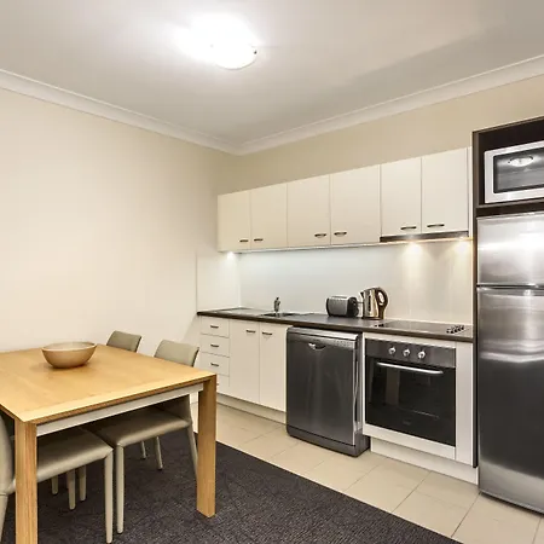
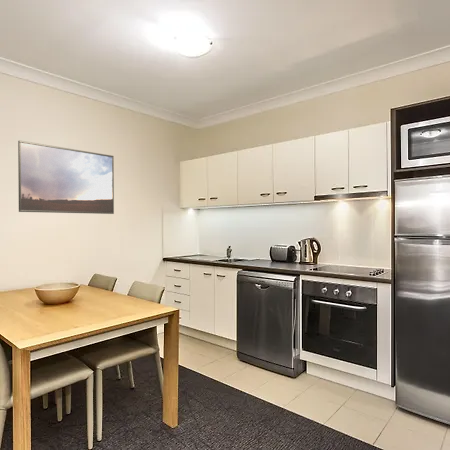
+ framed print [17,139,115,215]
